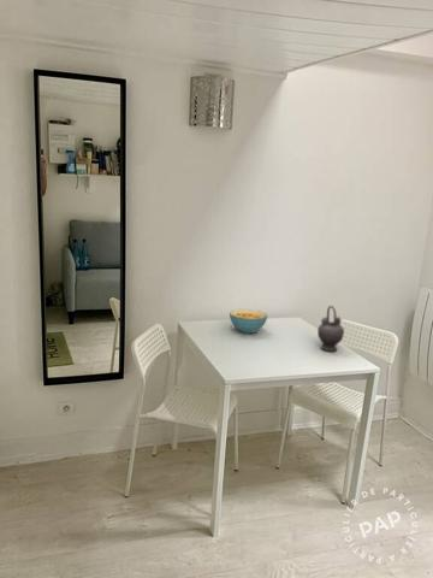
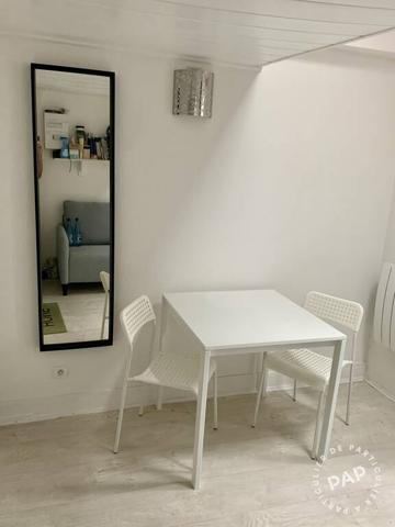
- teapot [316,305,345,353]
- cereal bowl [229,308,268,335]
